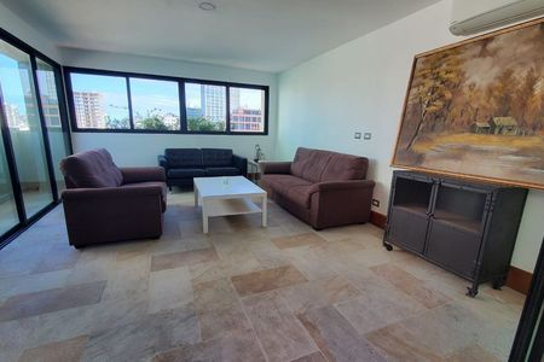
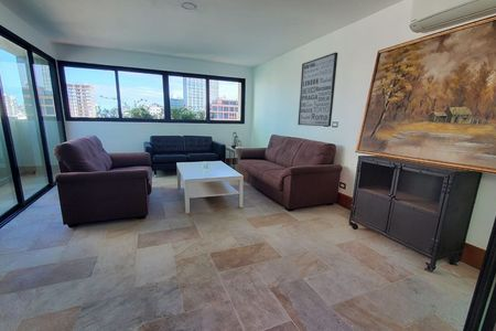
+ wall art [296,51,338,127]
